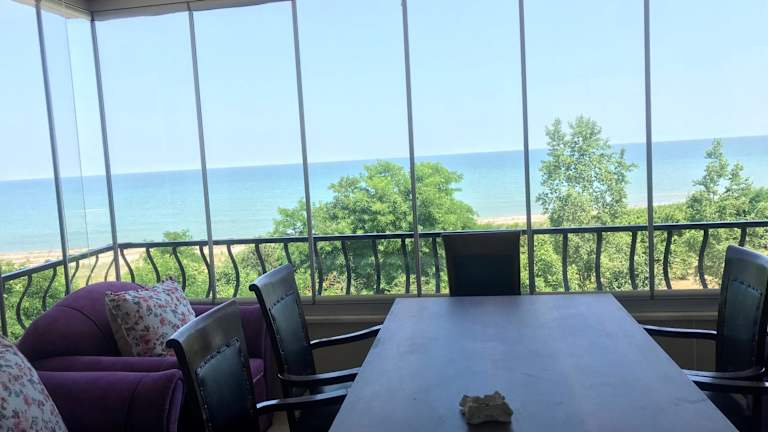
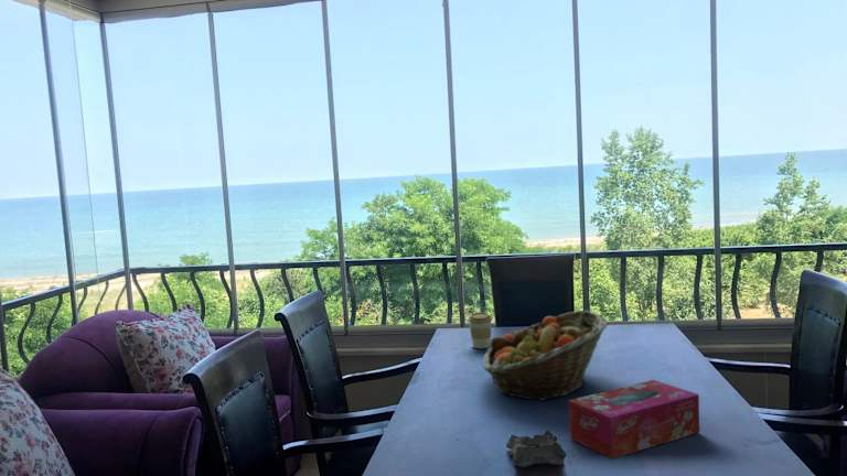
+ coffee cup [468,311,493,349]
+ fruit basket [482,309,610,401]
+ tissue box [568,379,700,459]
